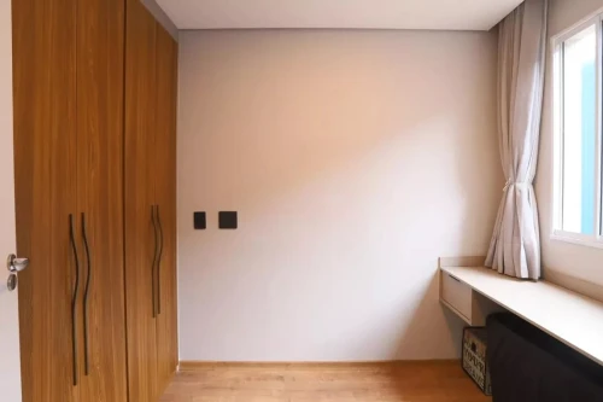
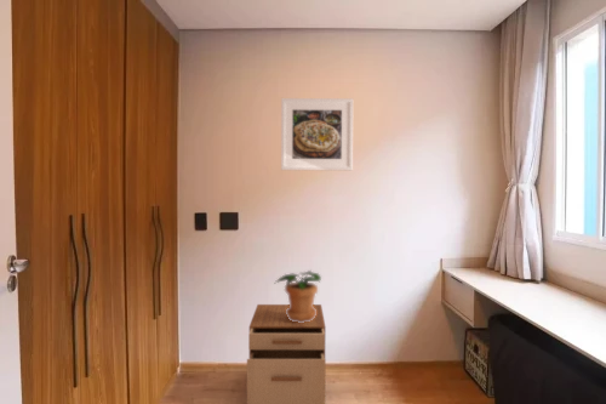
+ potted plant [274,269,322,323]
+ filing cabinet [246,303,327,404]
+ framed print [280,97,354,171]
